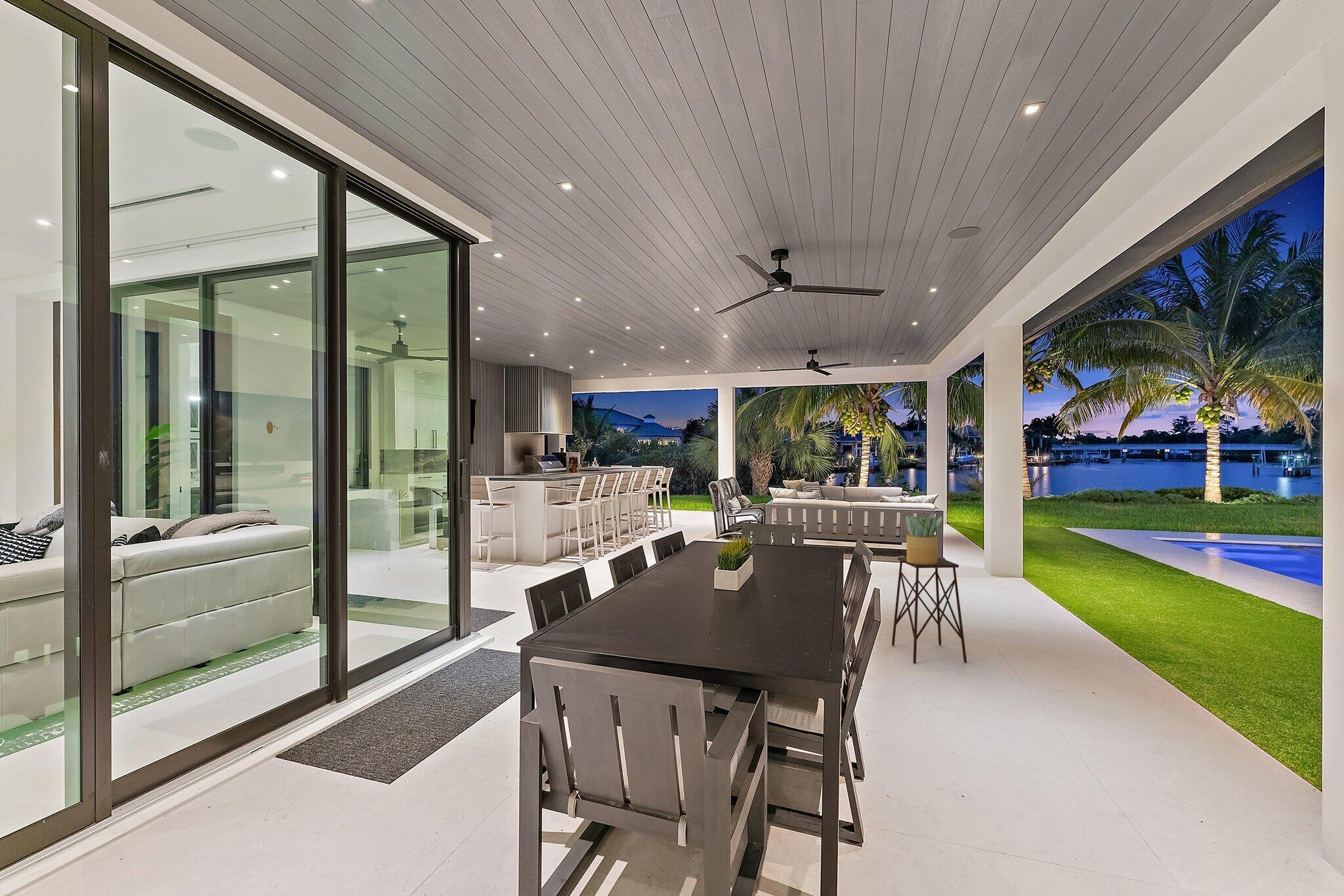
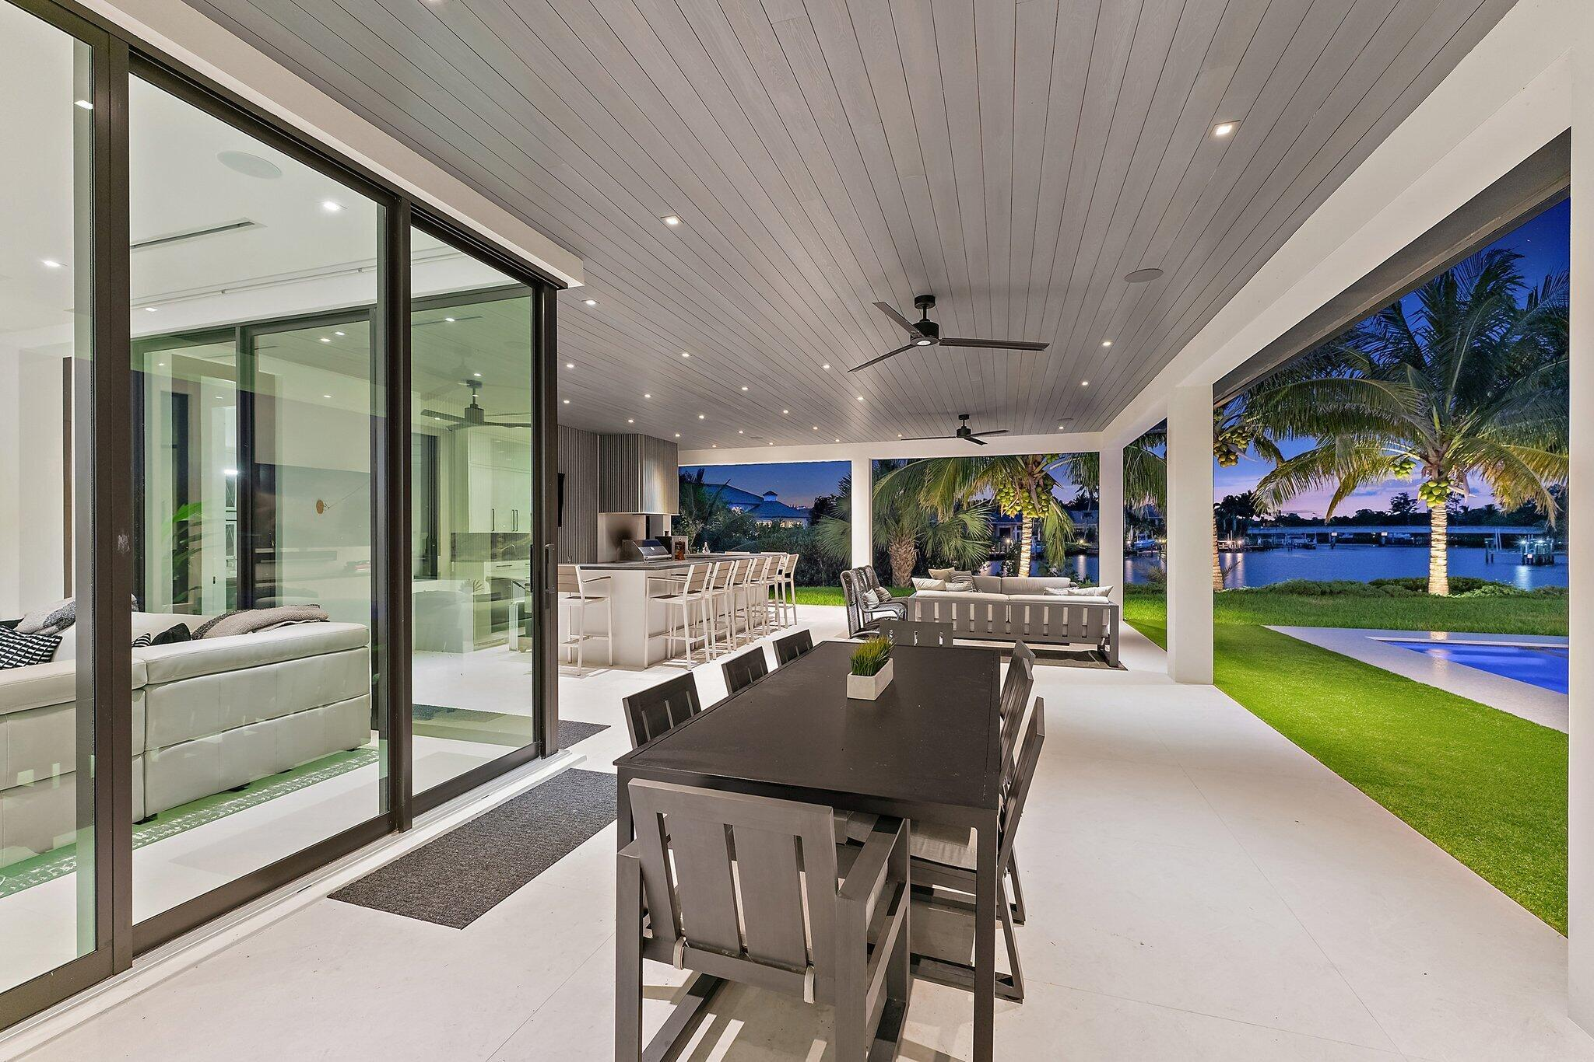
- potted plant [905,514,943,565]
- side table [891,556,967,664]
